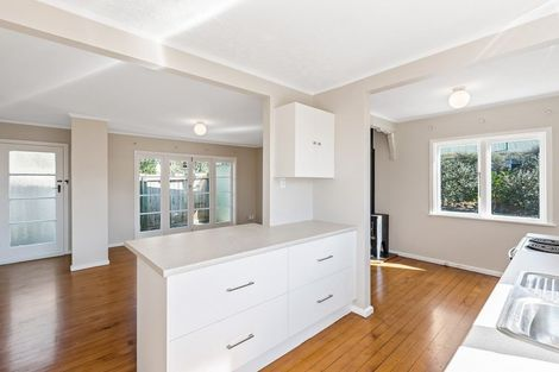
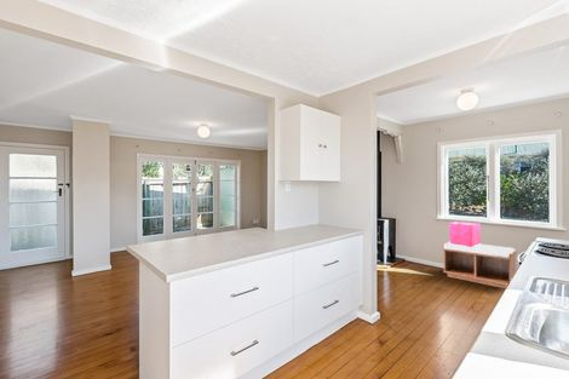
+ storage bin [448,220,482,247]
+ bench [442,241,518,289]
